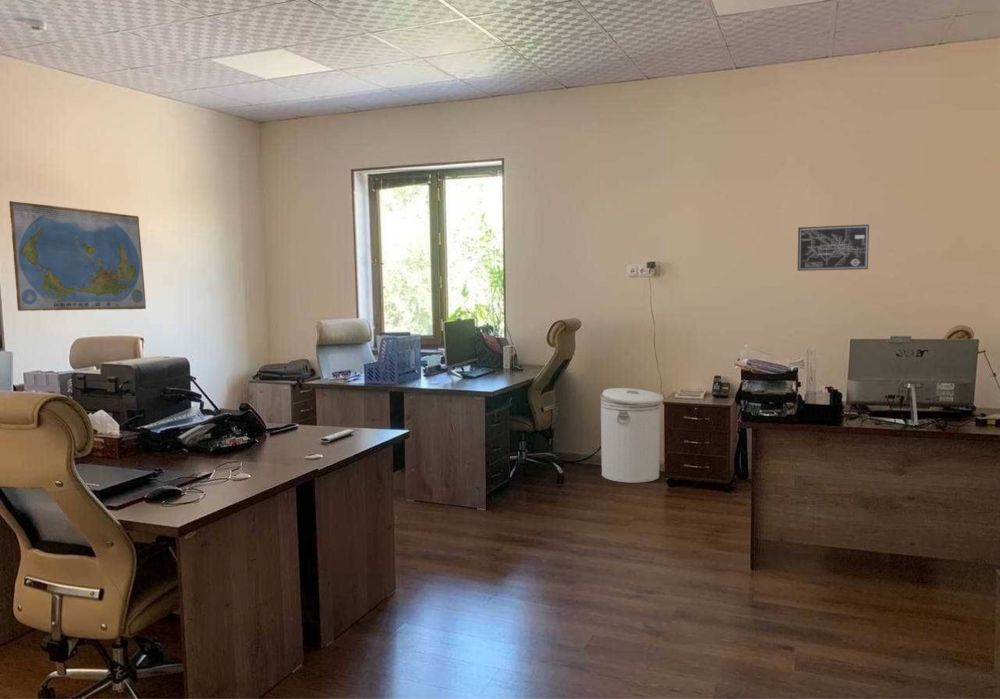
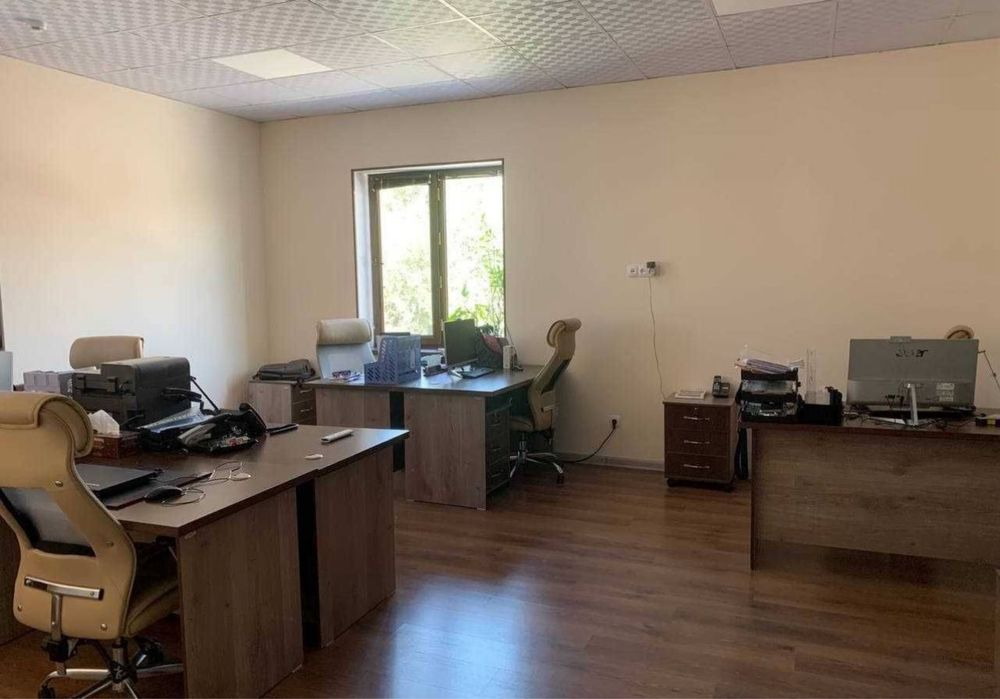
- world map [8,200,147,312]
- wall art [797,223,870,272]
- can [600,387,665,484]
